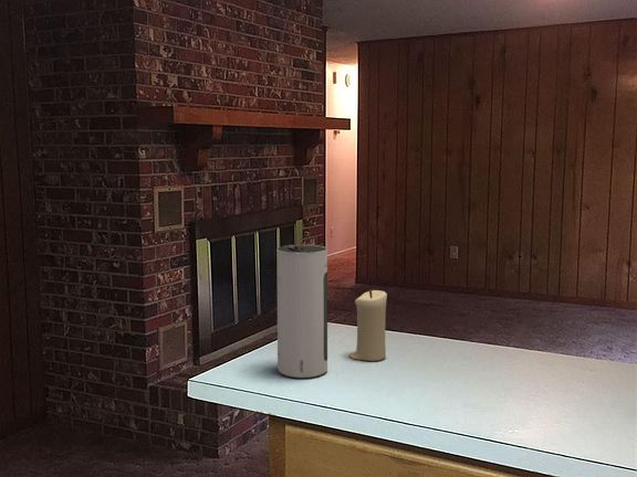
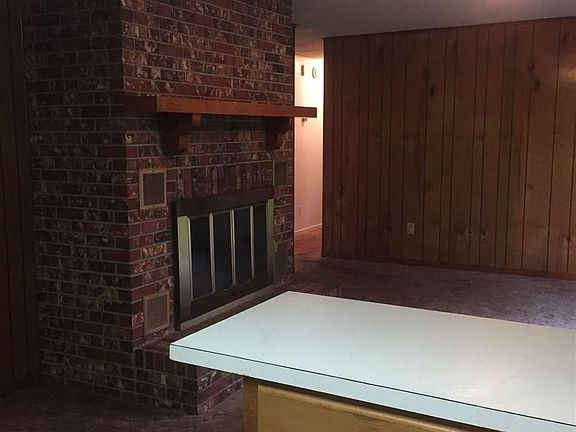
- speaker [275,244,328,379]
- candle [348,289,388,362]
